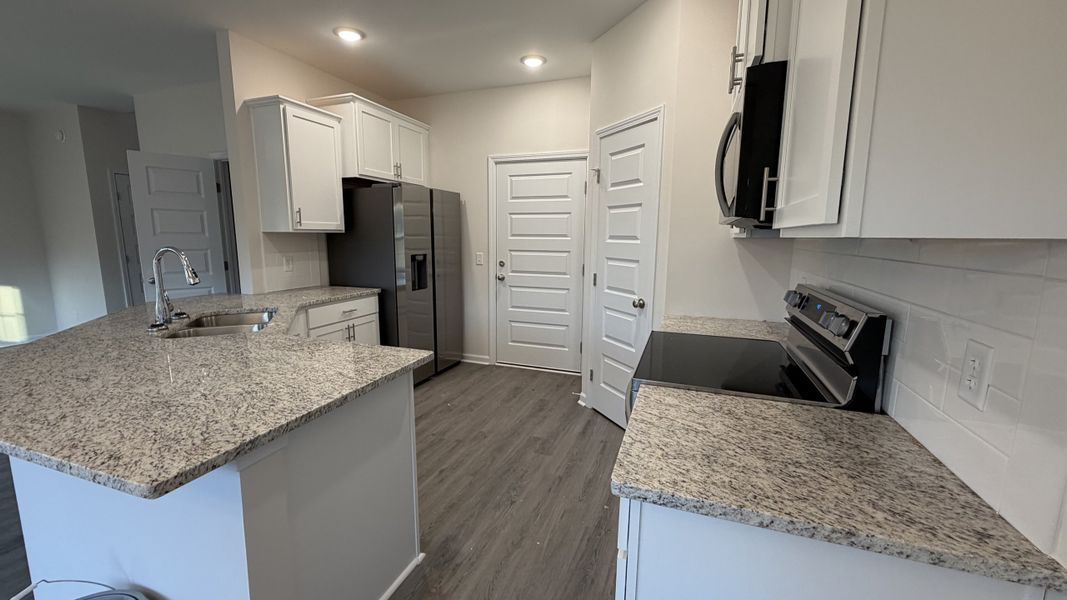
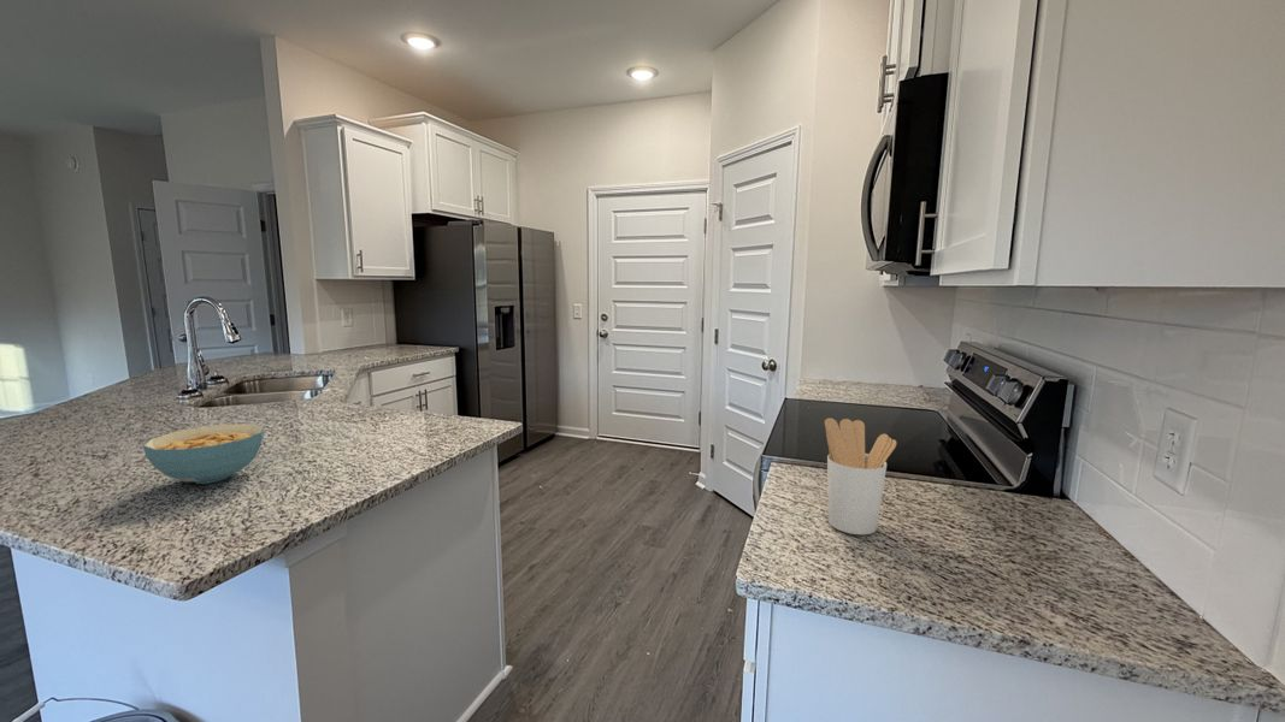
+ utensil holder [824,418,897,535]
+ cereal bowl [142,422,265,485]
